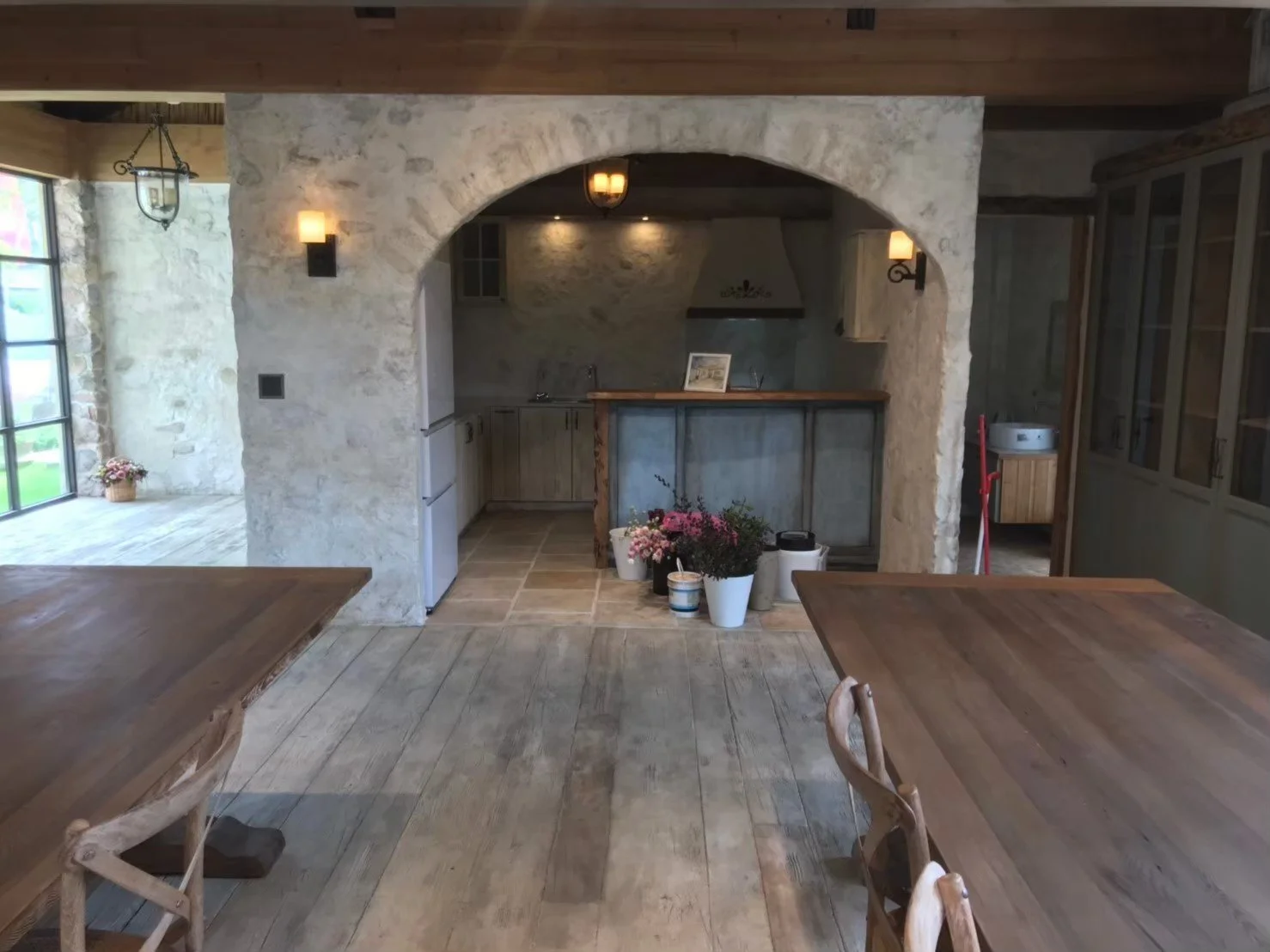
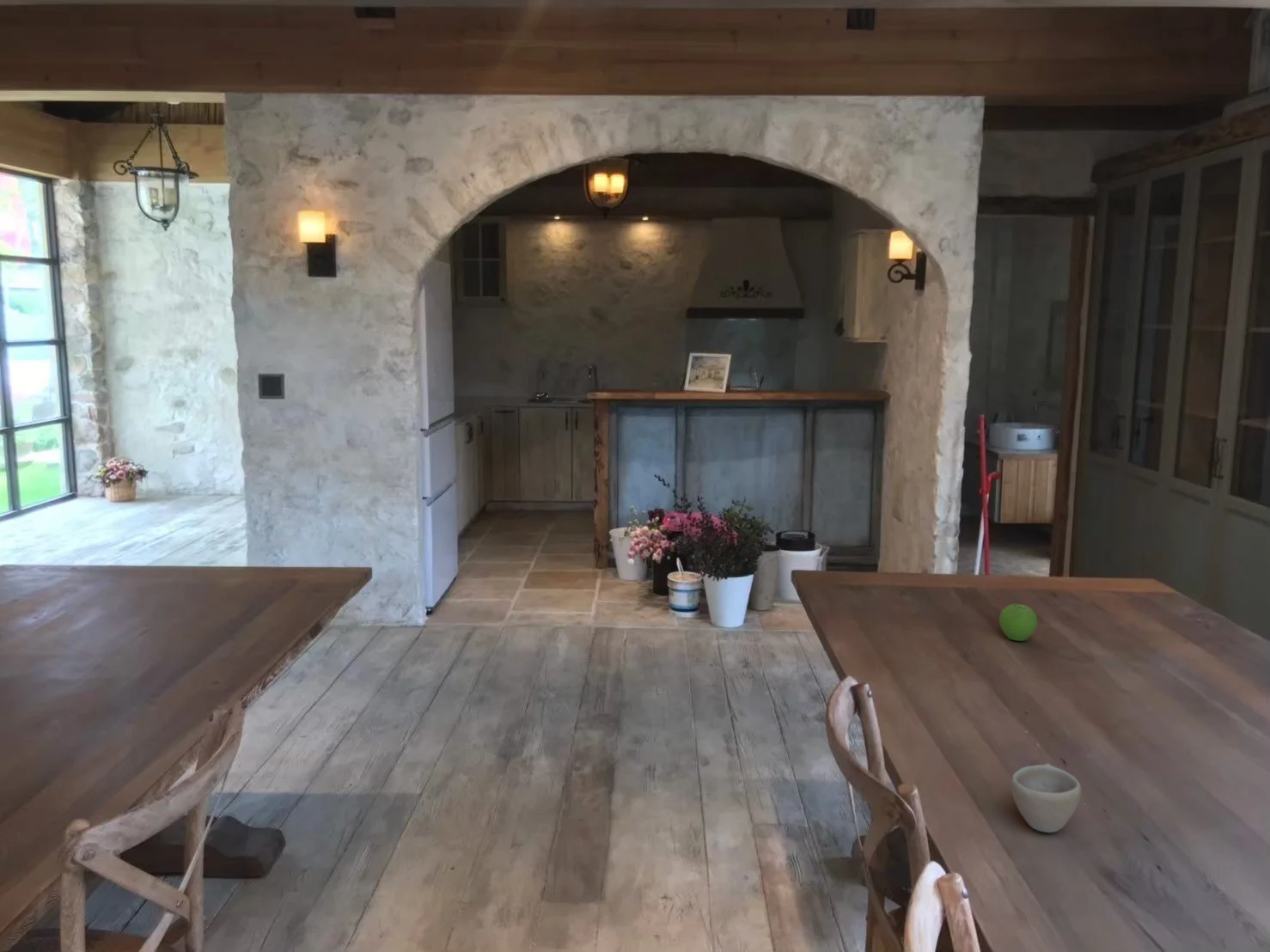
+ cup [1011,762,1082,833]
+ fruit [998,603,1038,642]
